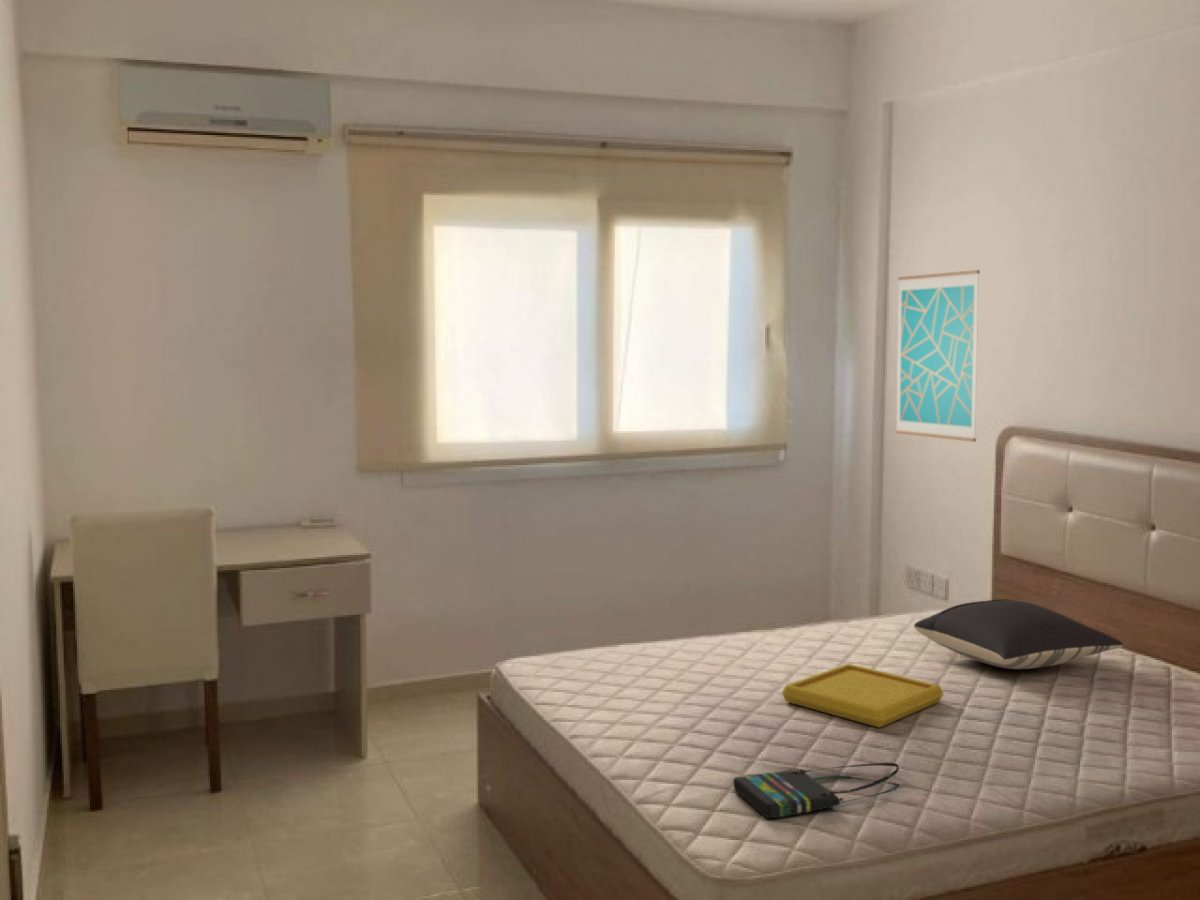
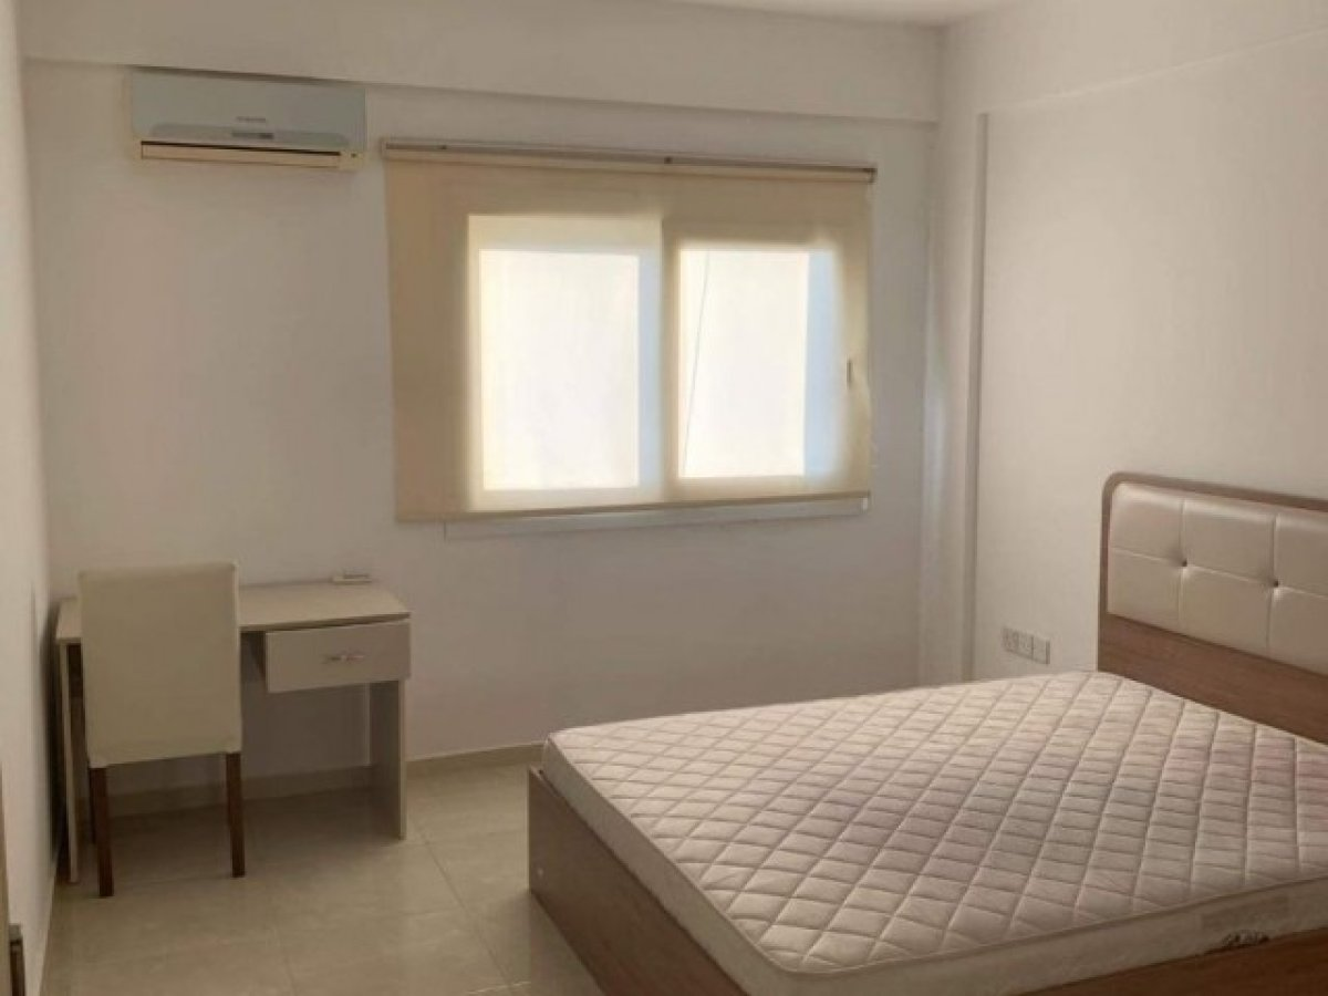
- serving tray [781,663,945,729]
- tote bag [732,762,900,819]
- wall art [895,269,981,443]
- pillow [913,599,1124,670]
